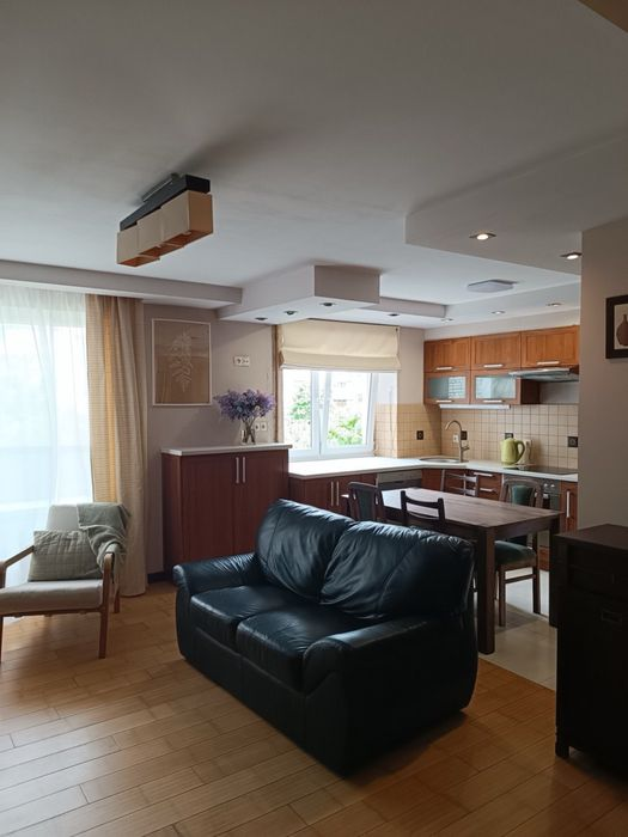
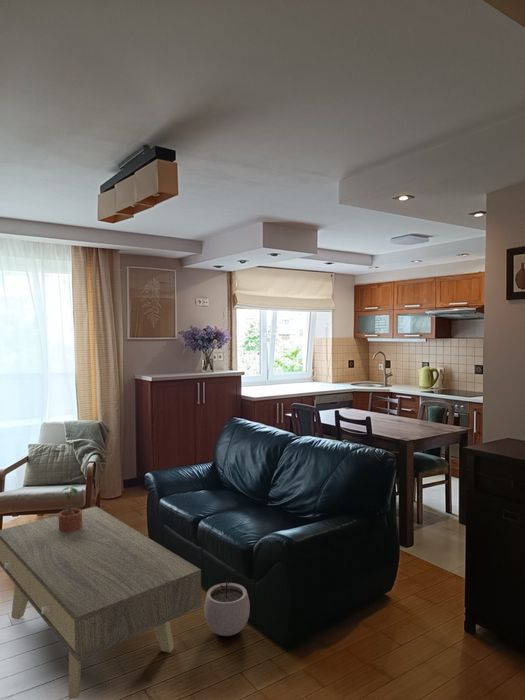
+ potted plant [57,484,83,532]
+ coffee table [0,506,202,700]
+ plant pot [203,574,251,637]
